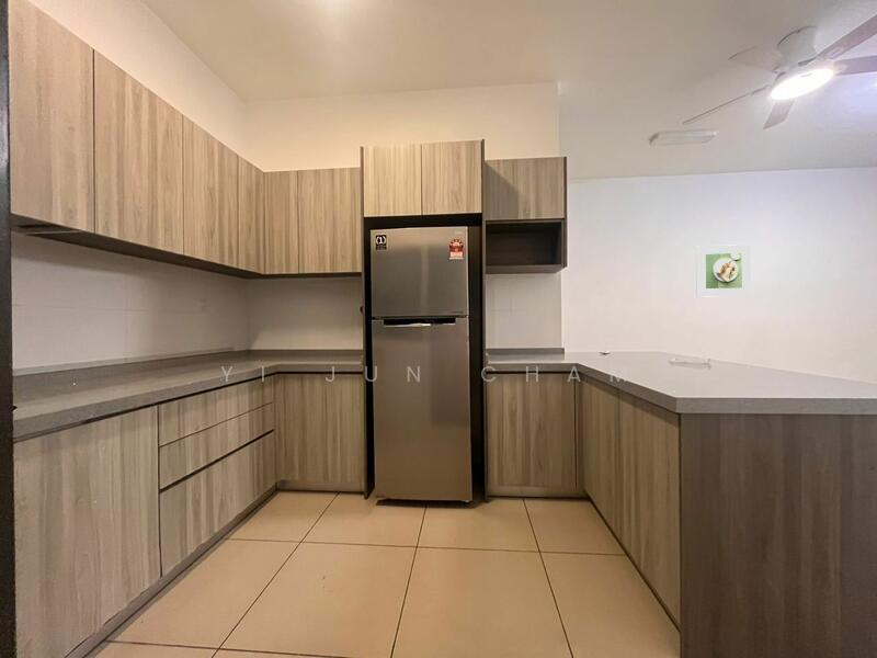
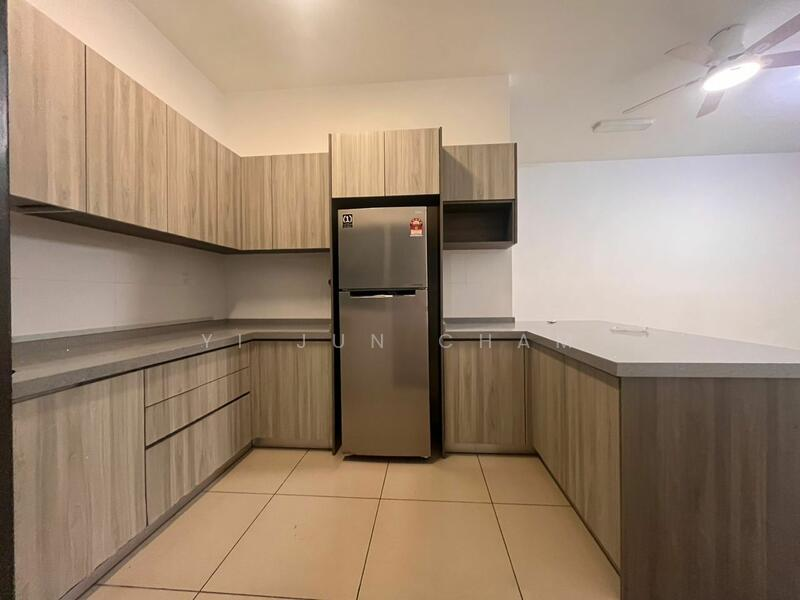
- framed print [695,243,752,298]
